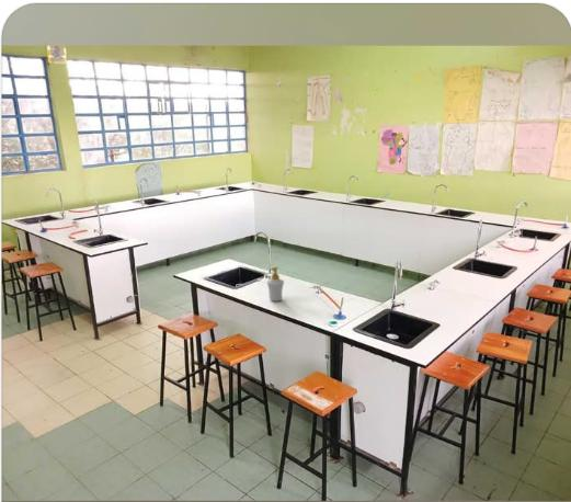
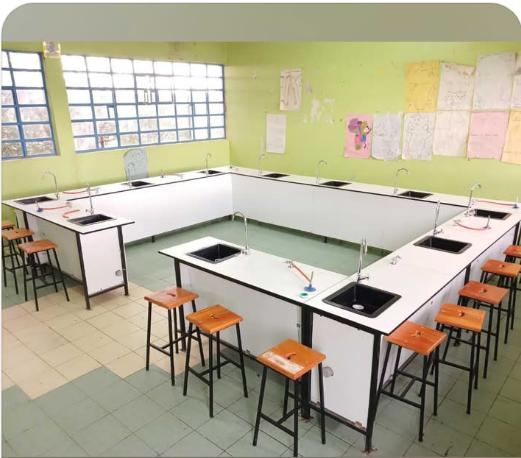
- soap bottle [265,265,285,303]
